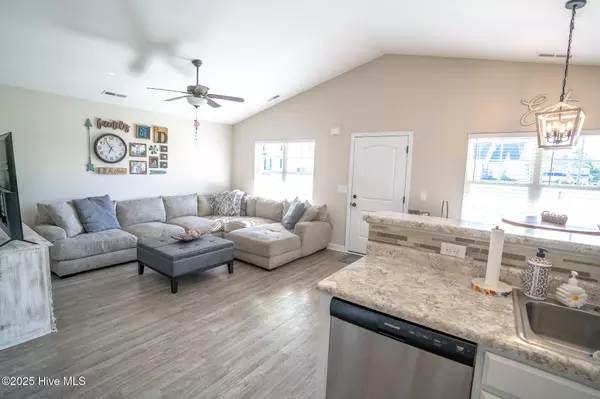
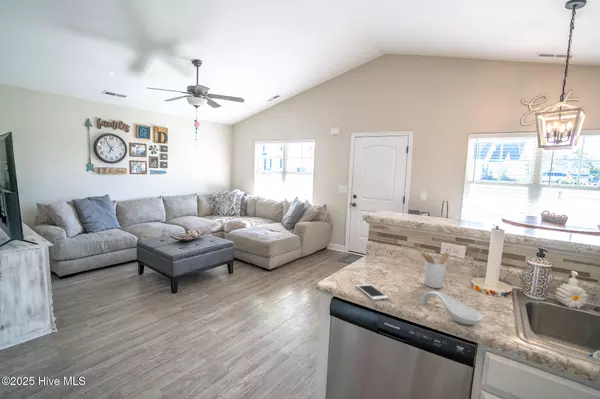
+ spoon rest [418,290,484,326]
+ cell phone [355,283,390,301]
+ utensil holder [420,251,450,289]
